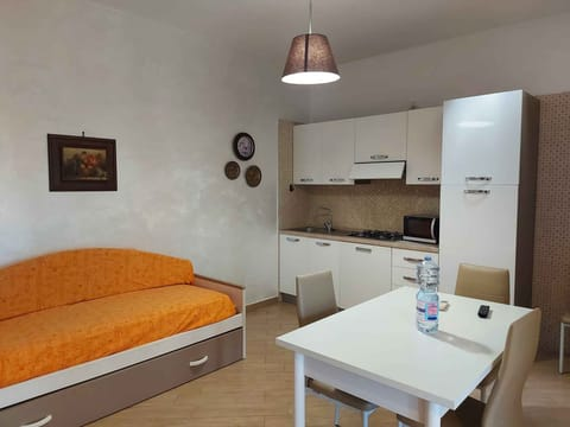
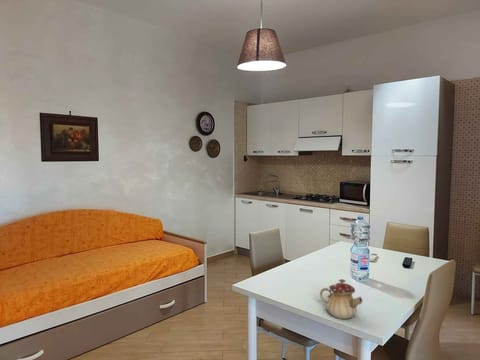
+ teapot [319,278,364,320]
